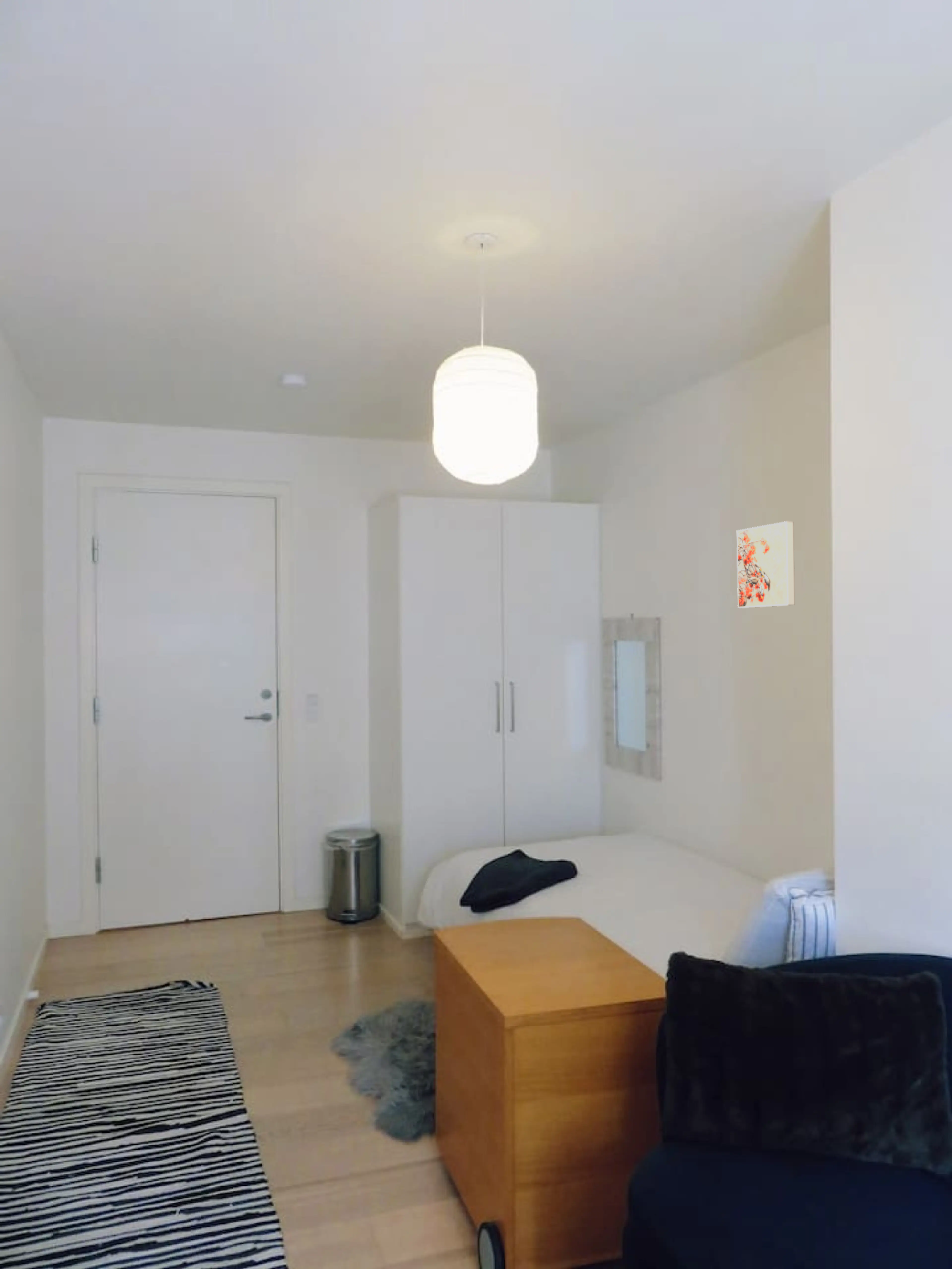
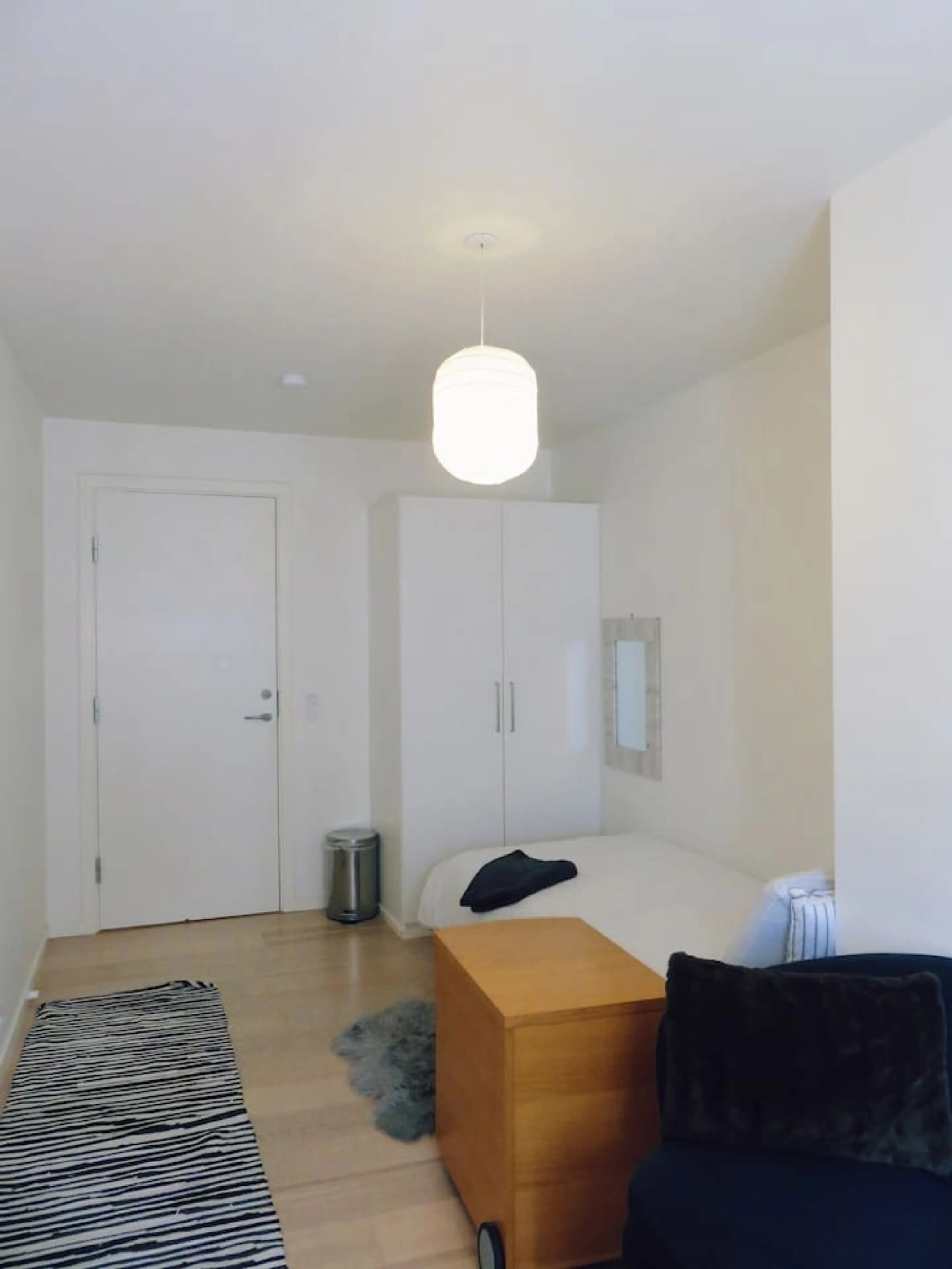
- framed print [736,521,795,608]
